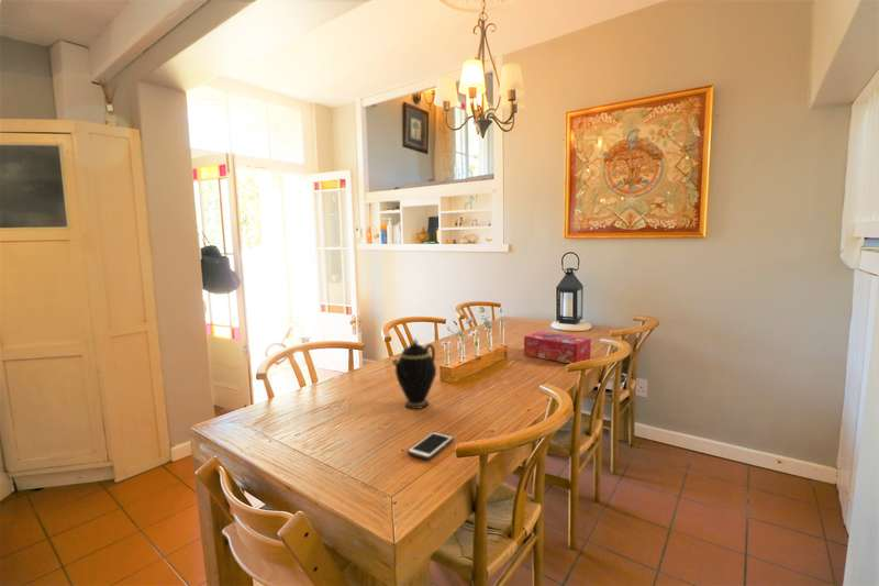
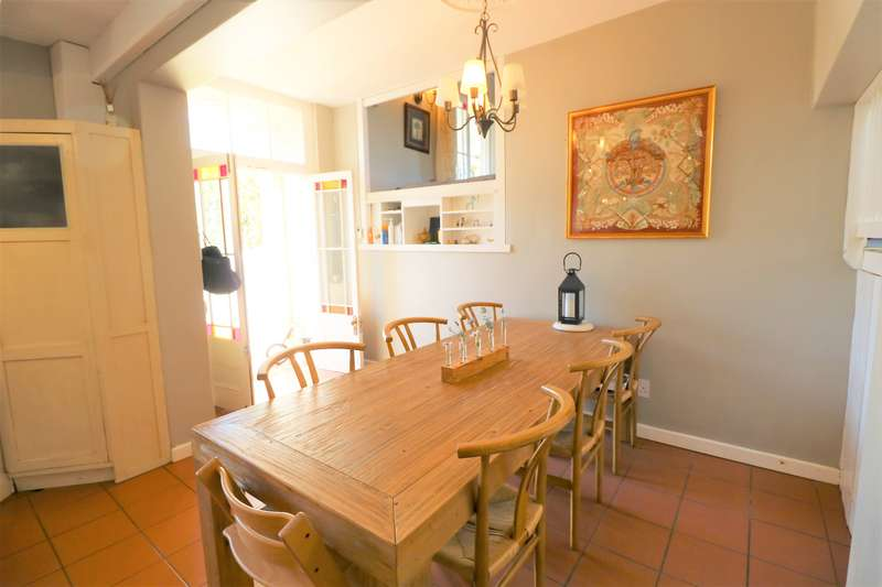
- cell phone [407,431,455,461]
- teapot [390,338,437,410]
- tissue box [523,330,592,365]
